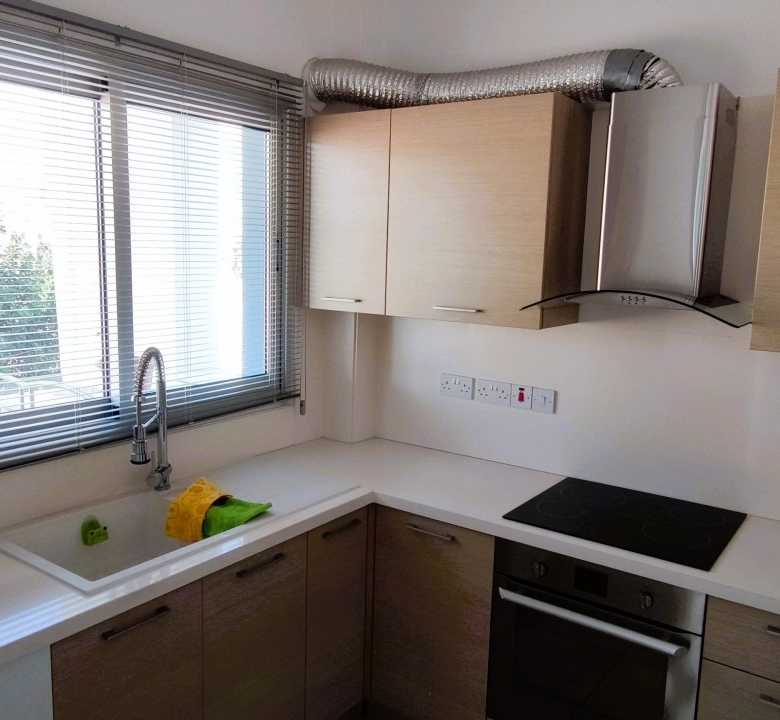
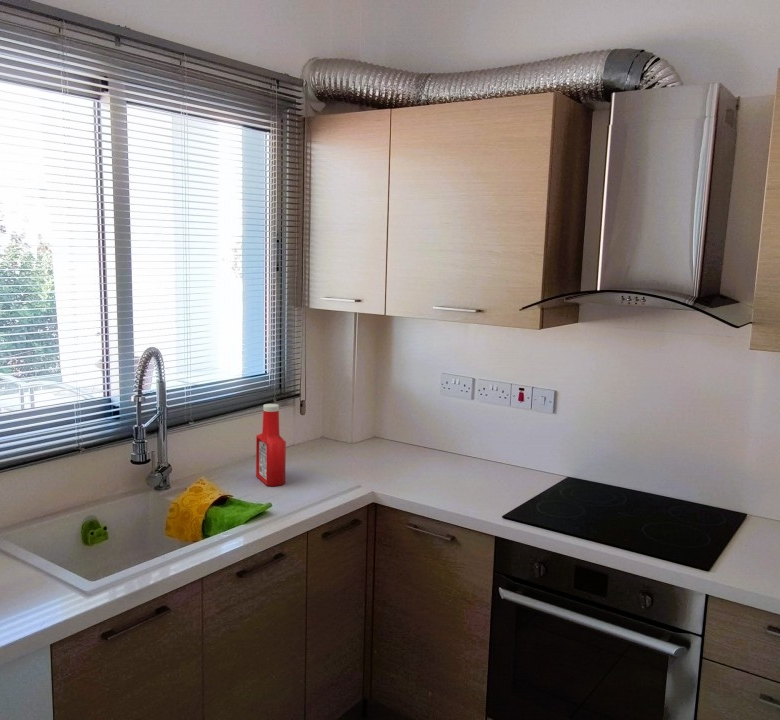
+ soap bottle [255,403,287,487]
